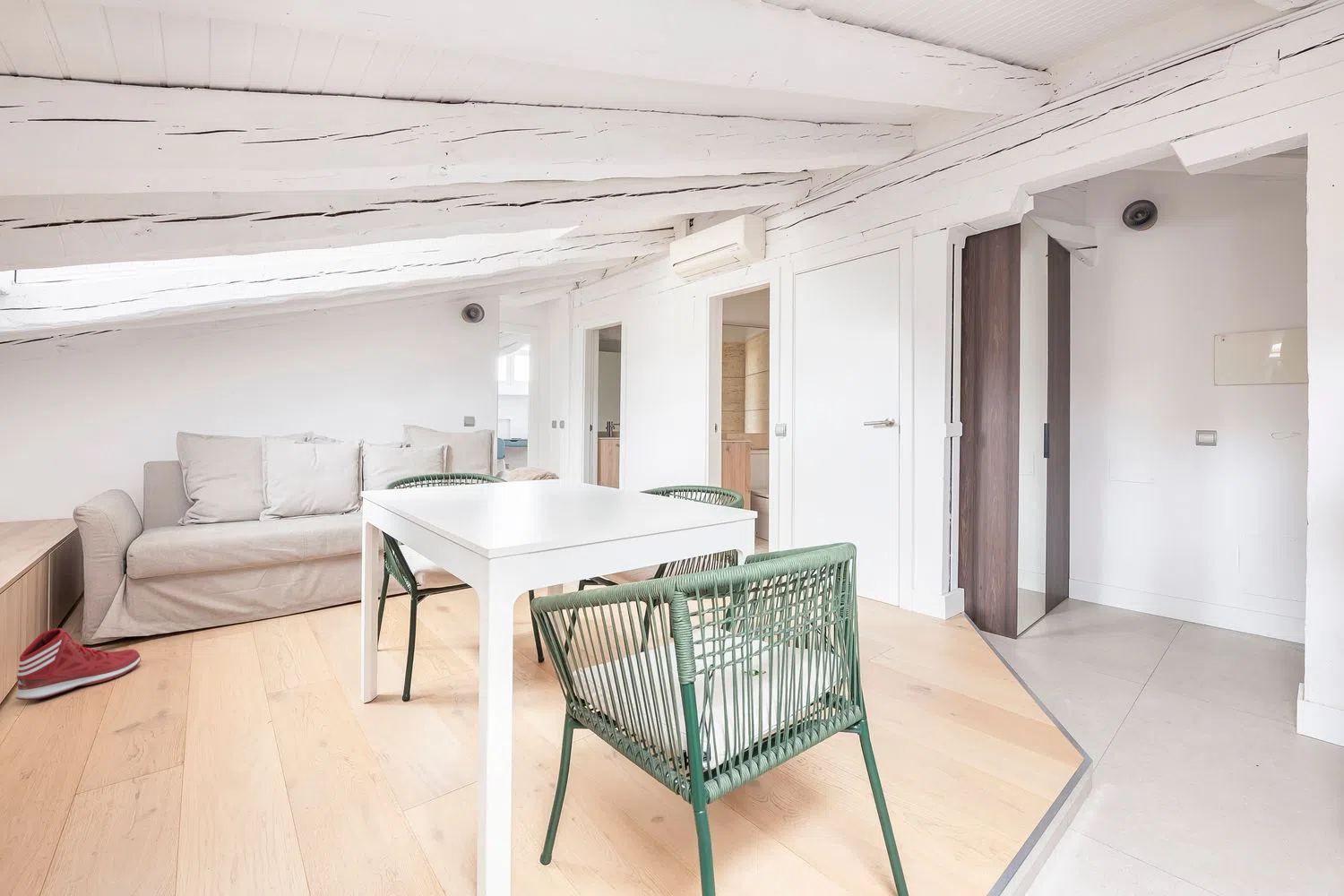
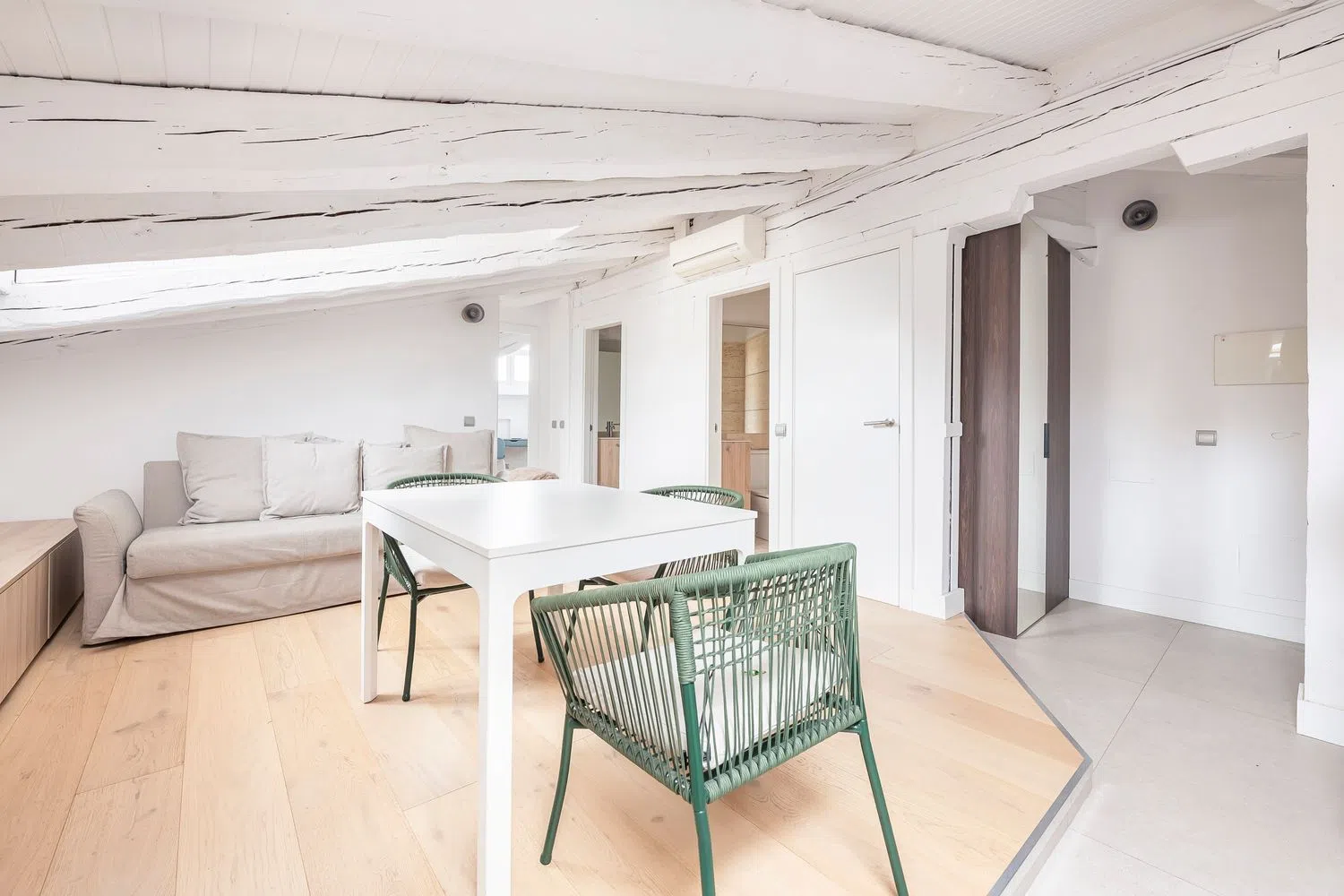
- sneaker [14,627,142,701]
